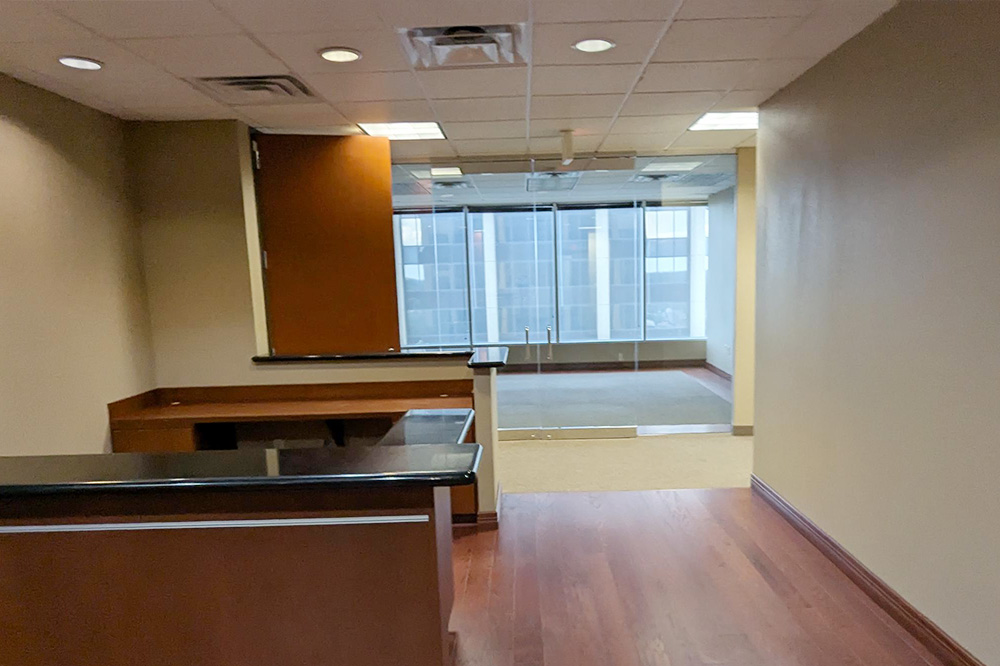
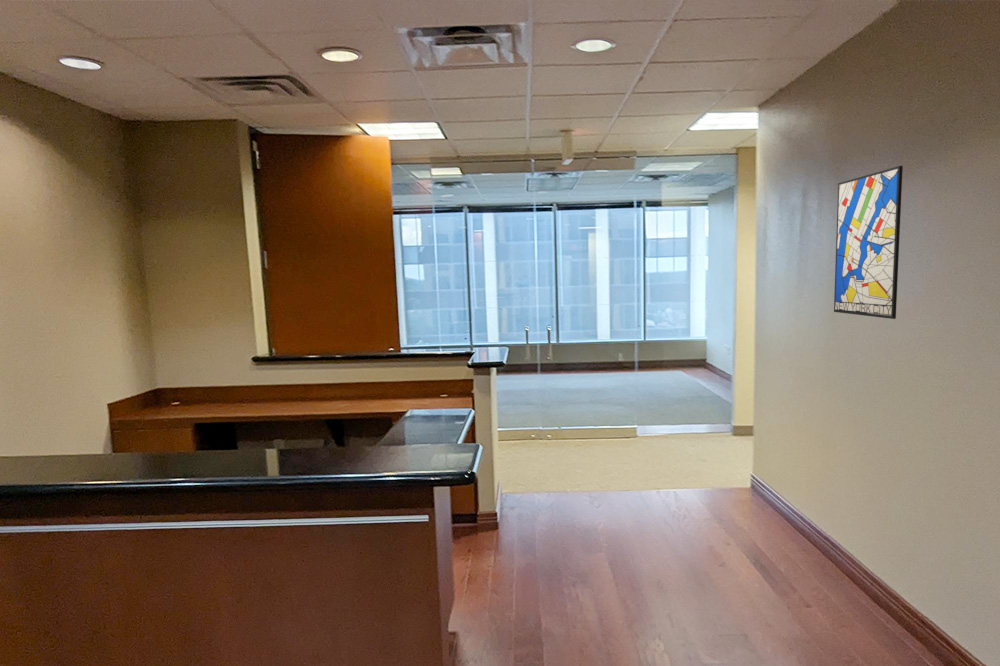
+ wall art [833,165,904,320]
